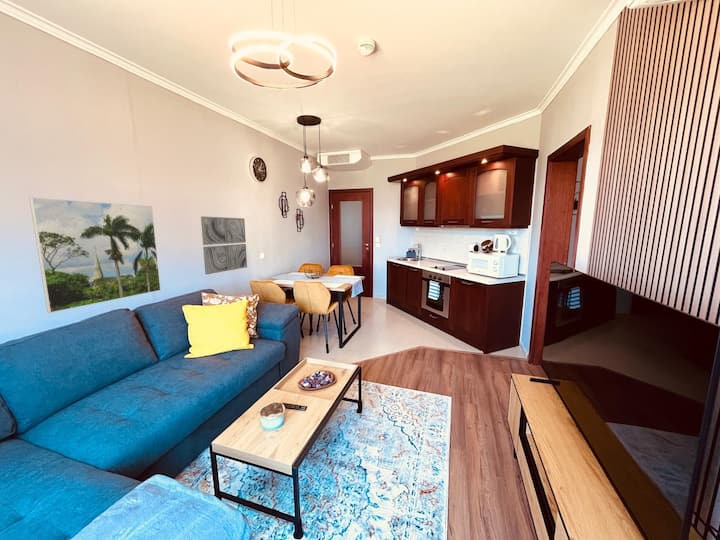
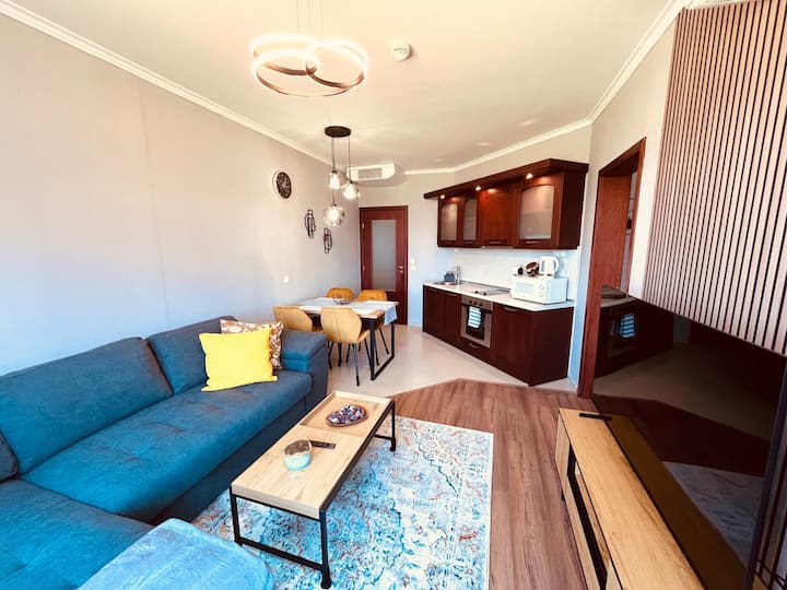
- wall art [200,215,248,275]
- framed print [28,197,161,314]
